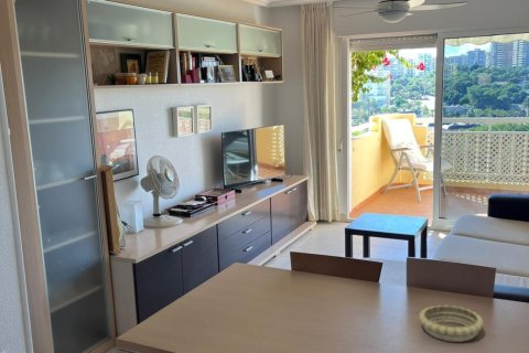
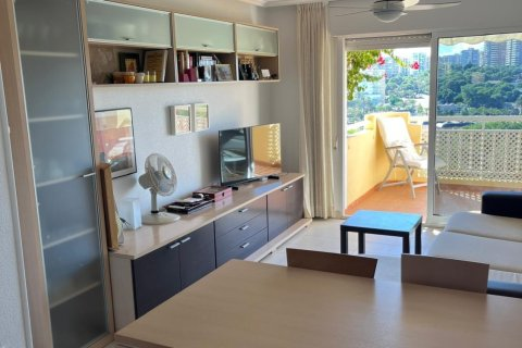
- decorative bowl [418,304,485,343]
